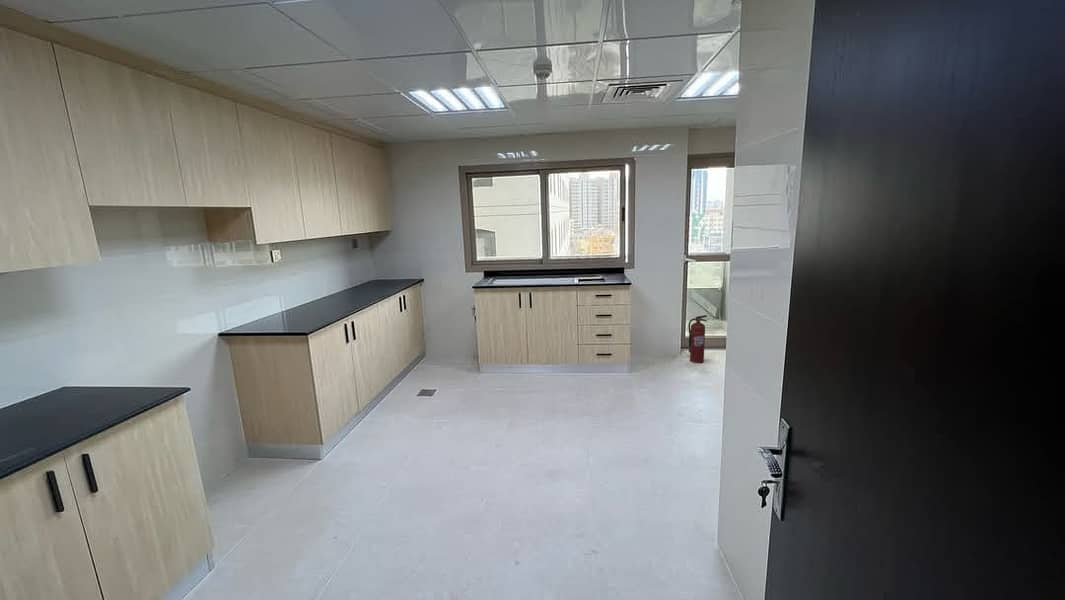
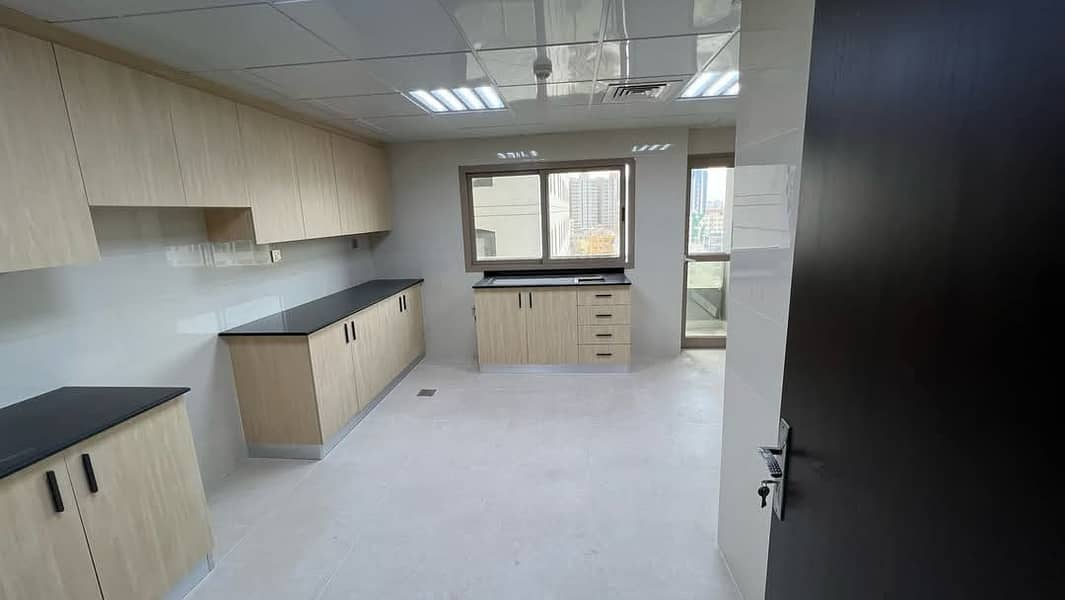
- fire extinguisher [687,314,708,364]
